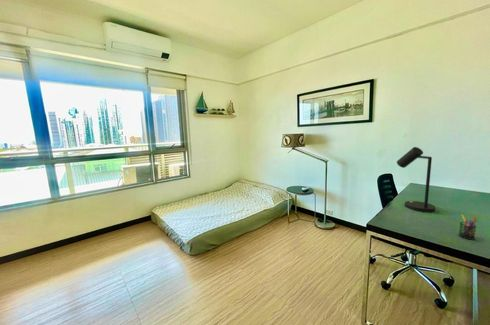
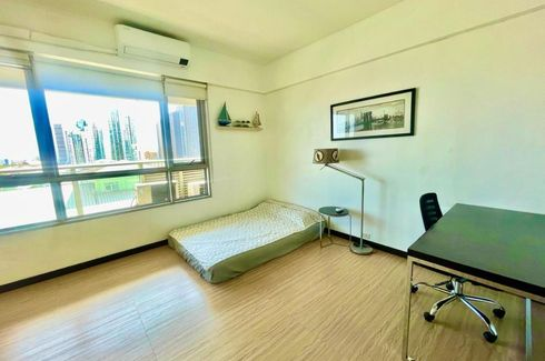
- pen holder [458,214,480,241]
- desk lamp [396,146,437,213]
